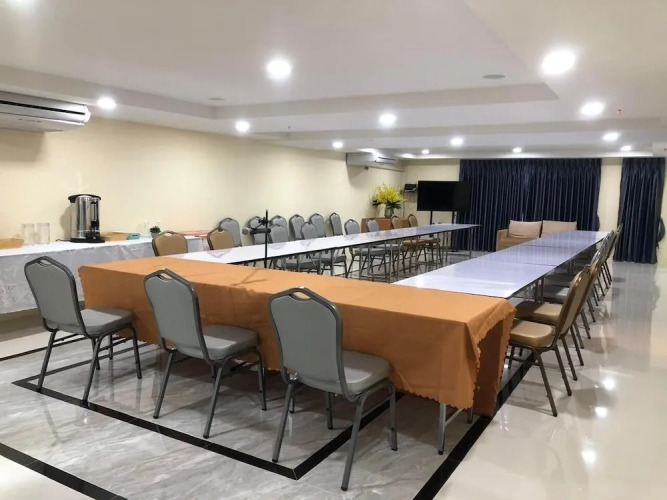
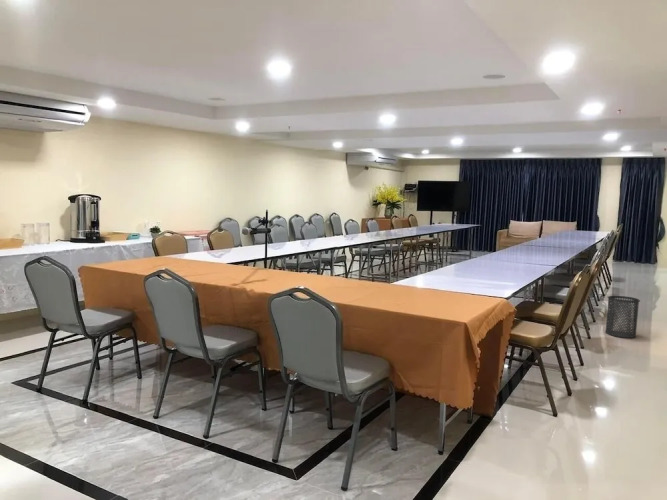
+ trash can [605,295,641,339]
